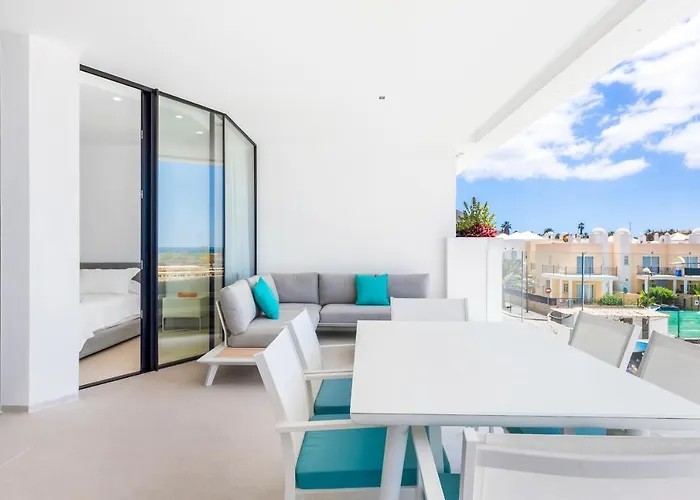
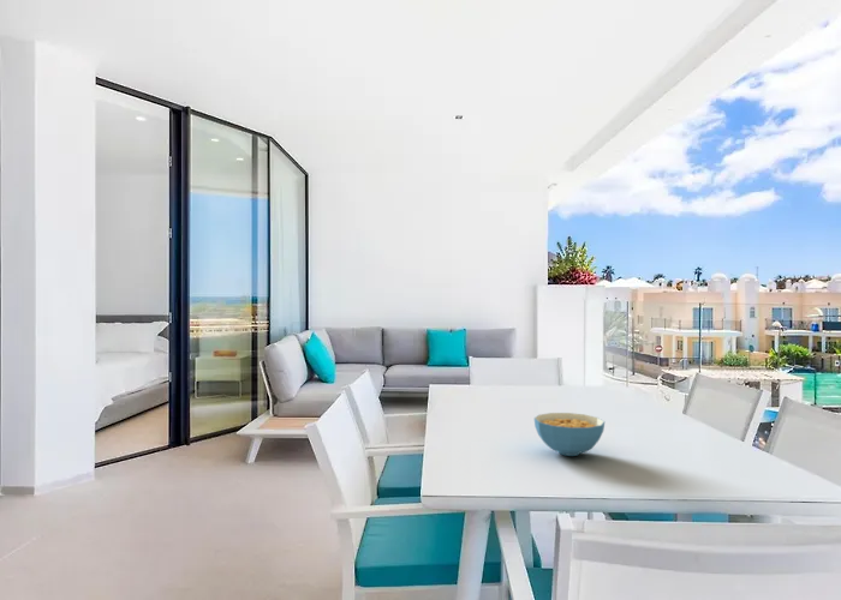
+ cereal bowl [533,412,606,457]
